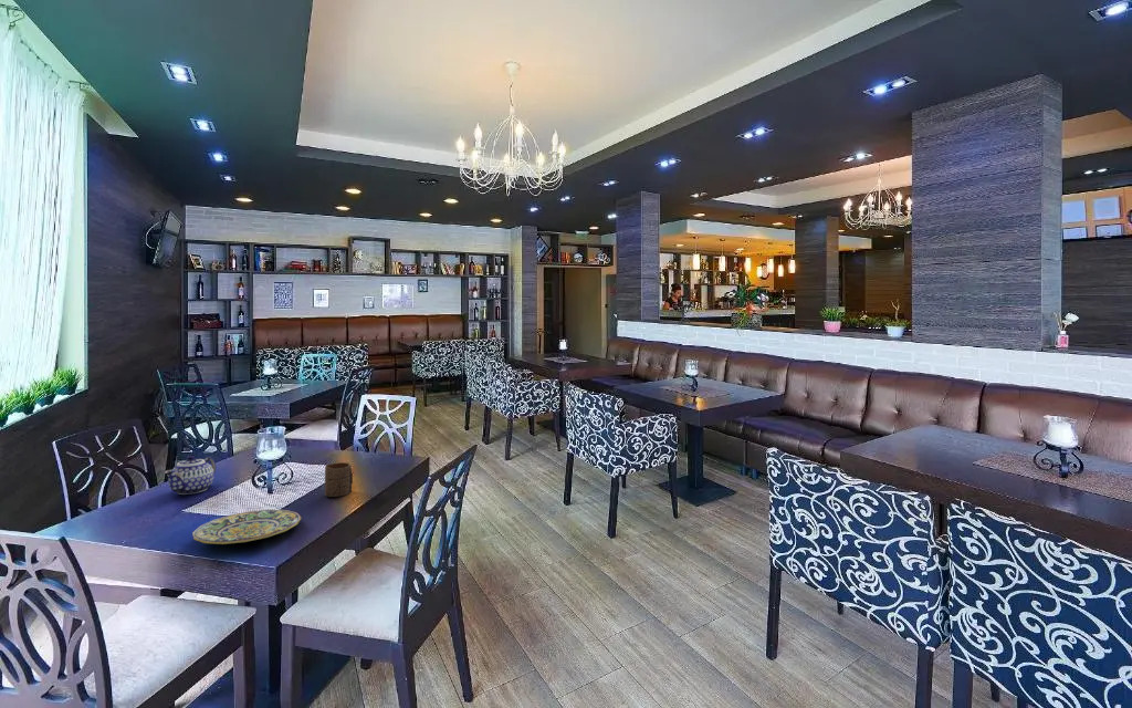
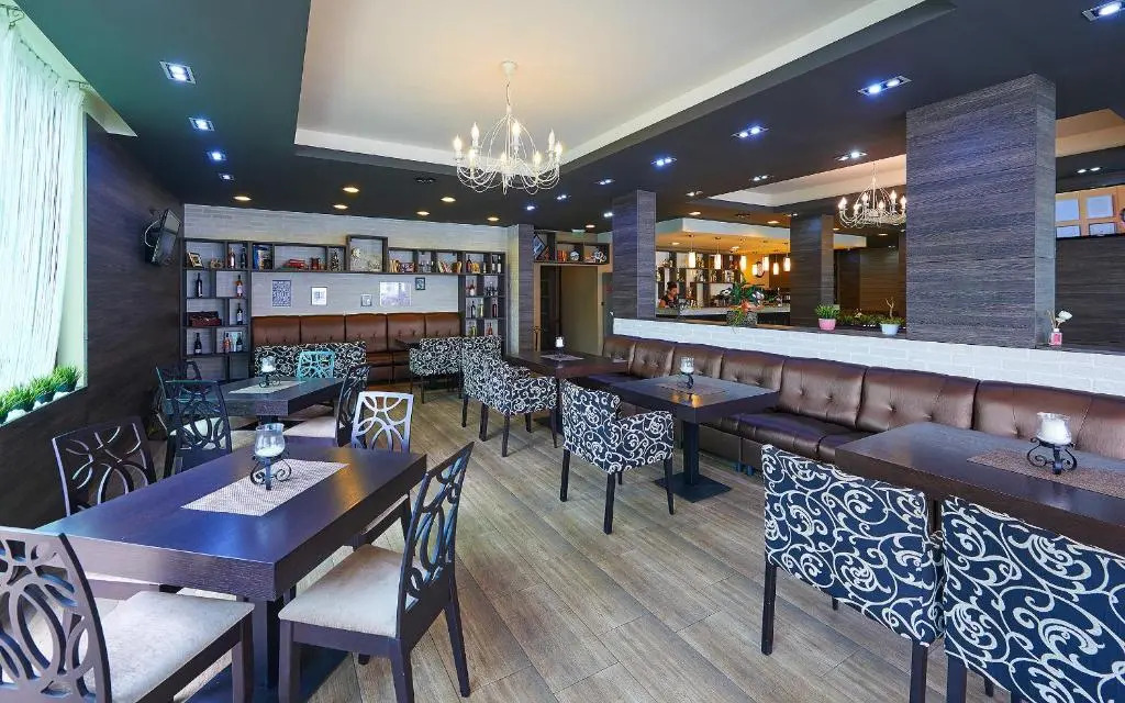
- cup [324,461,354,498]
- plate [191,509,302,545]
- teapot [164,455,217,496]
